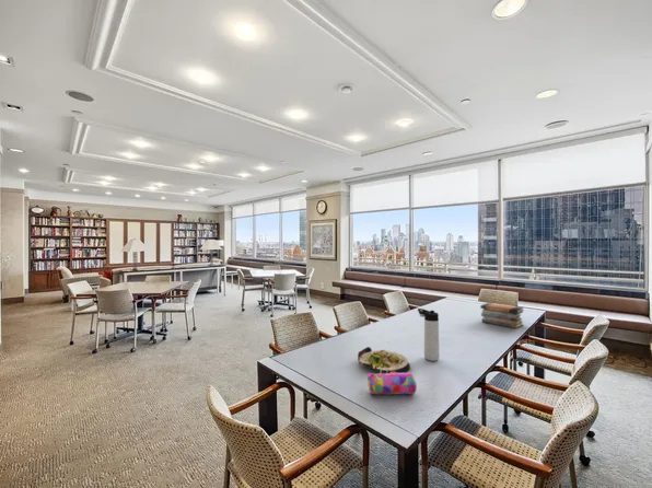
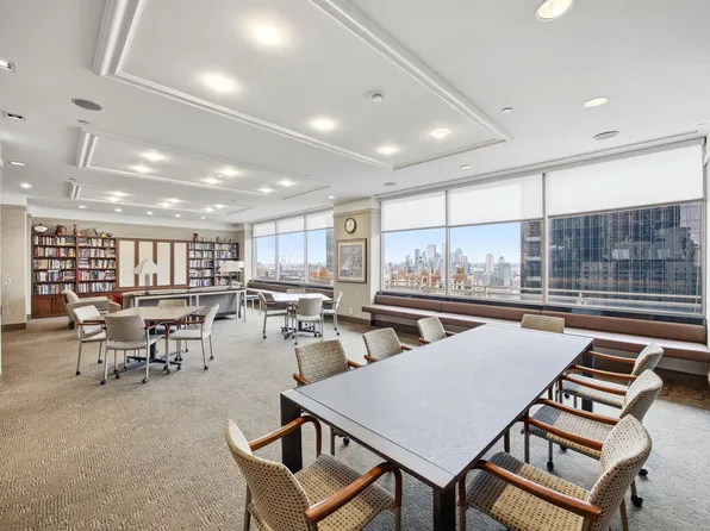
- thermos bottle [417,307,441,362]
- pencil case [366,372,418,395]
- salad plate [357,346,411,374]
- book stack [479,302,525,329]
